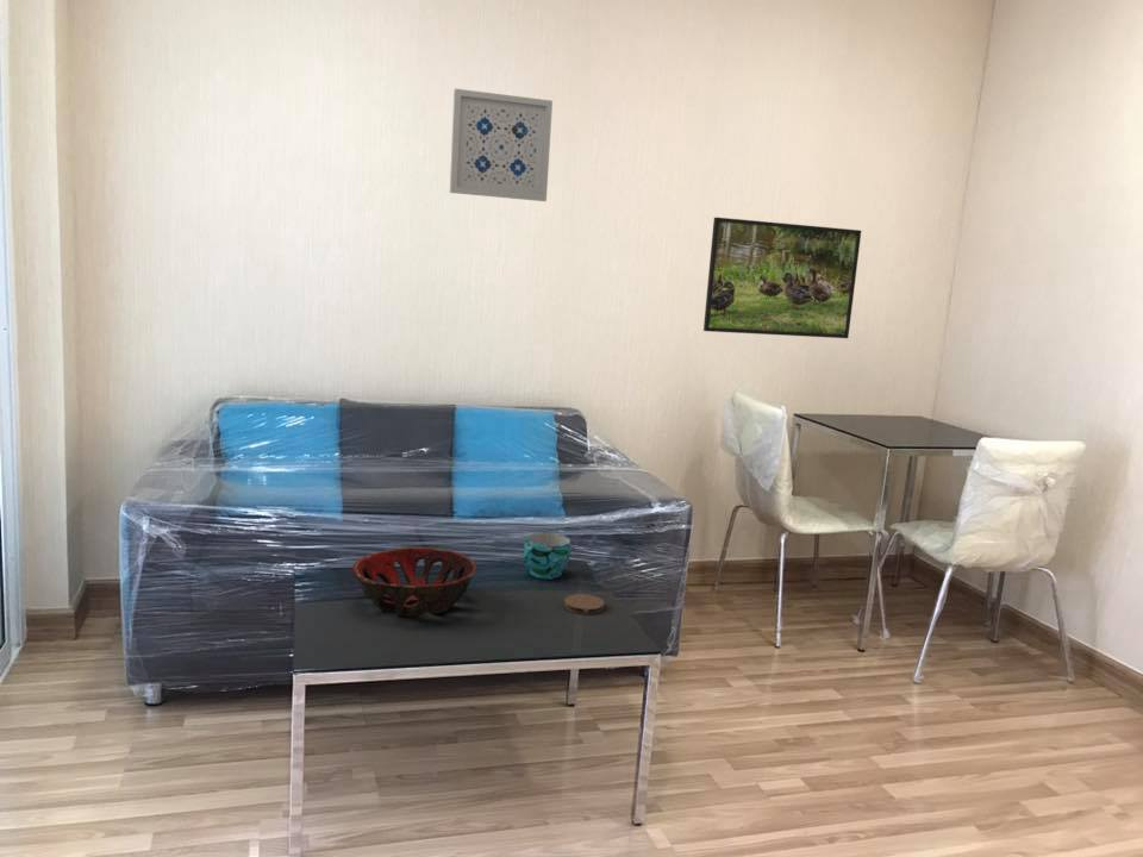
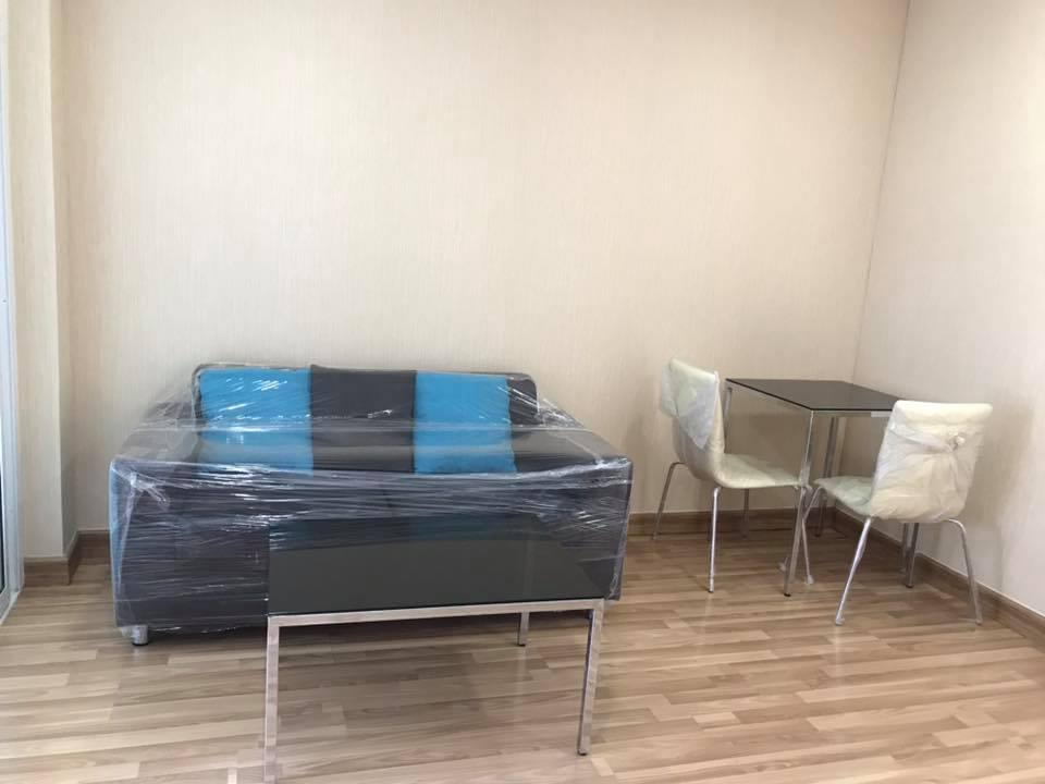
- decorative bowl [350,546,479,618]
- coaster [563,593,605,615]
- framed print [702,217,862,339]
- wall art [449,87,554,202]
- cup [521,532,572,580]
